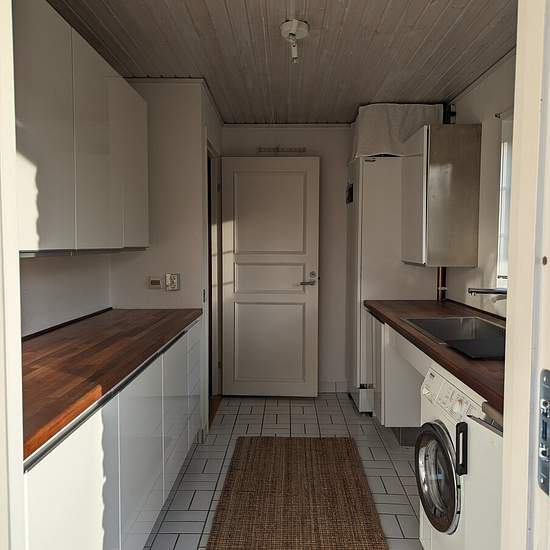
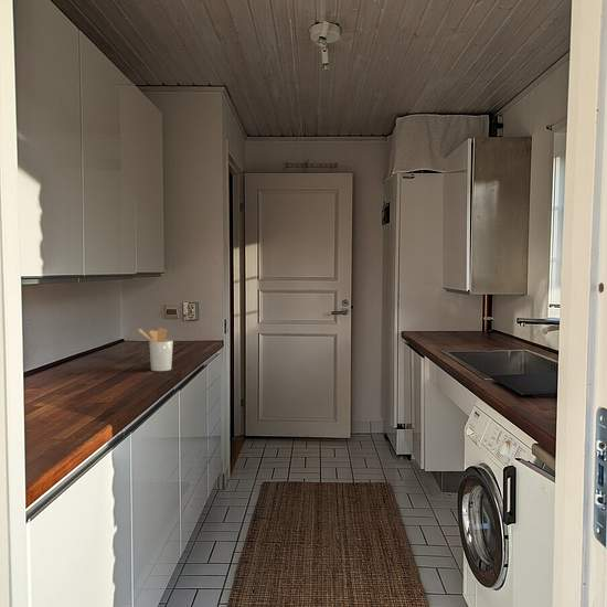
+ utensil holder [137,327,174,372]
